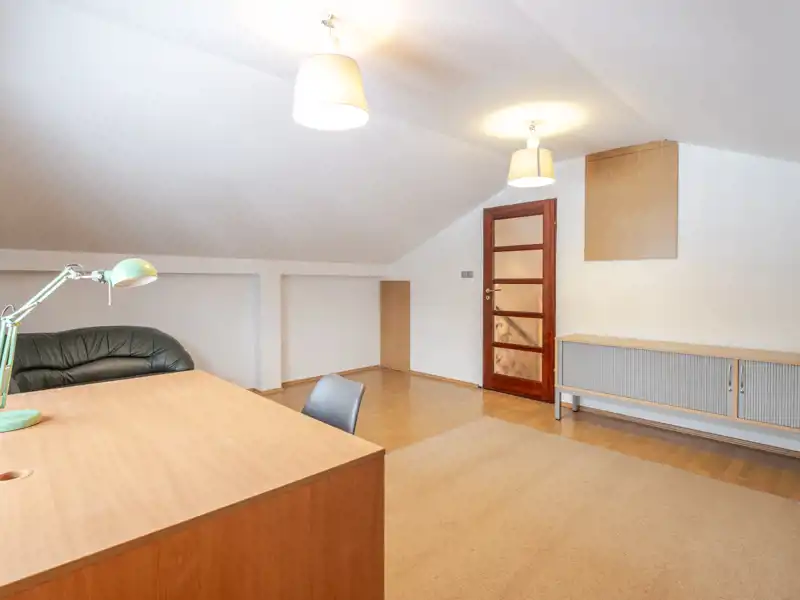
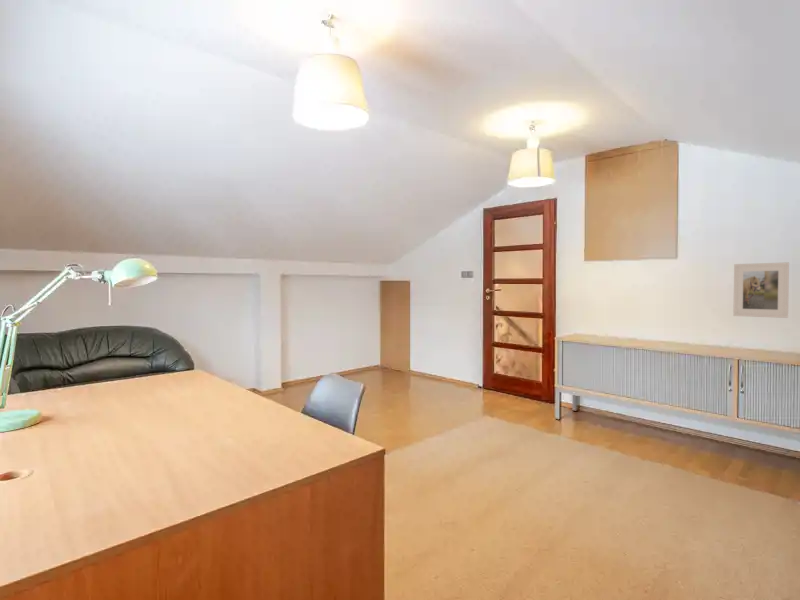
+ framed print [732,261,790,319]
